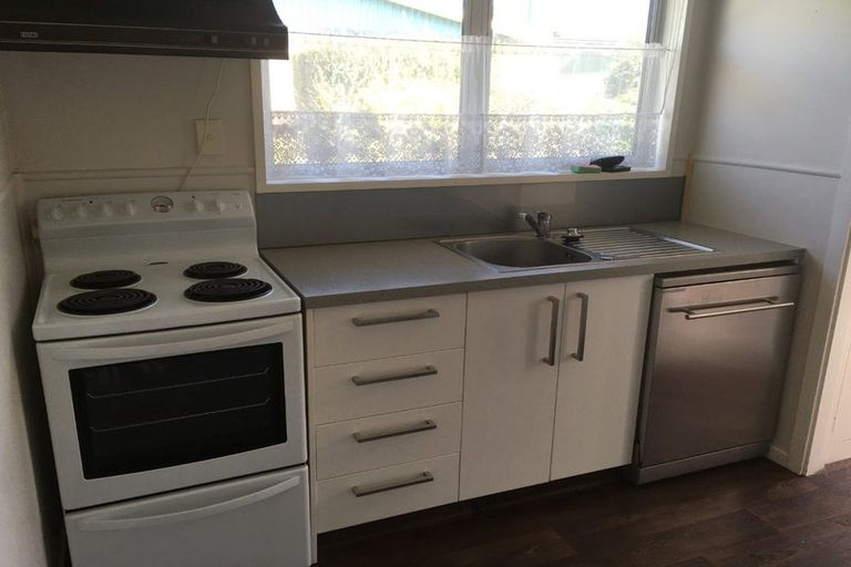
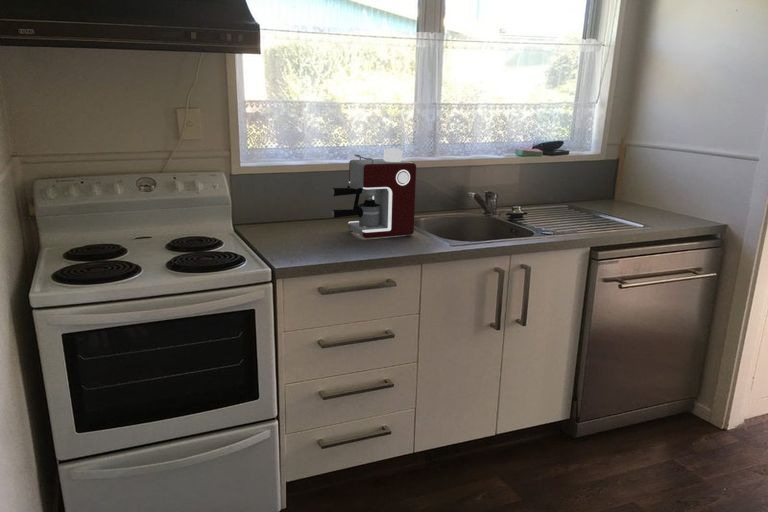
+ coffee maker [330,147,417,239]
